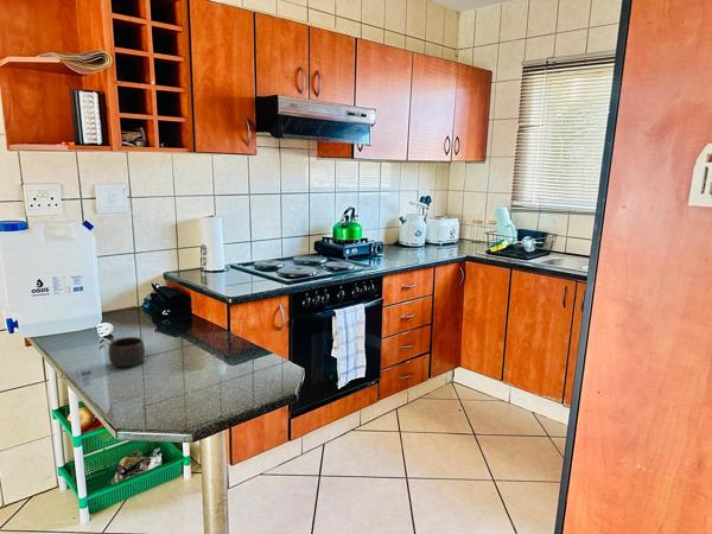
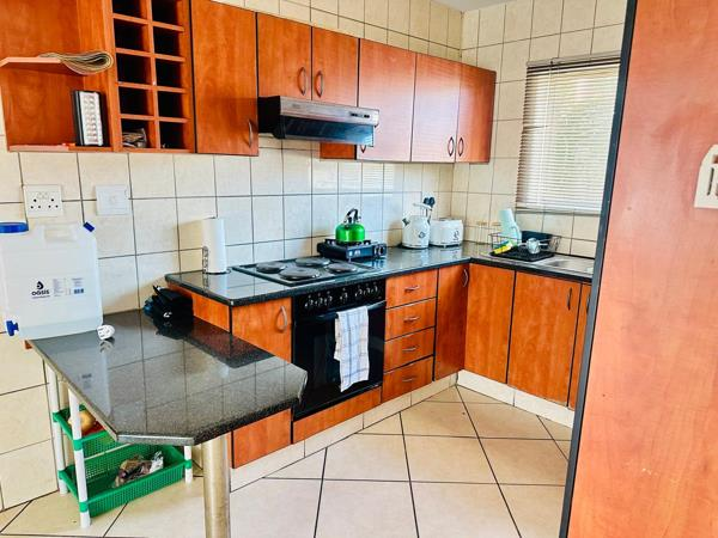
- mug [108,336,146,368]
